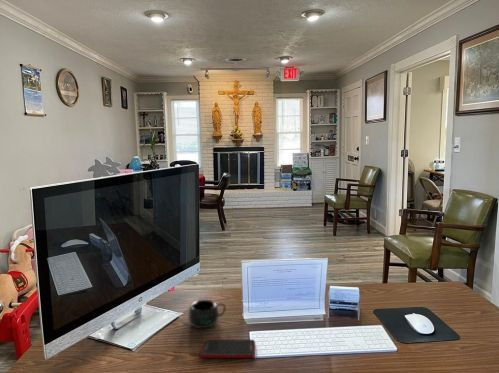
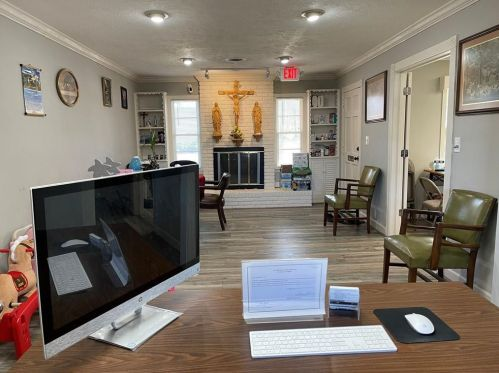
- cell phone [199,338,256,359]
- mug [187,299,227,329]
